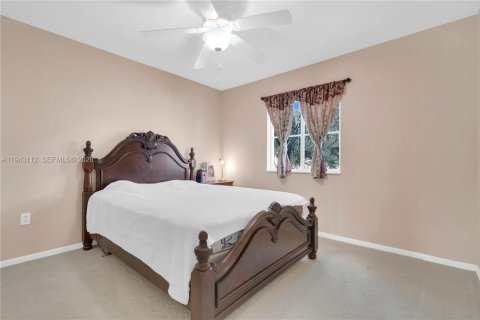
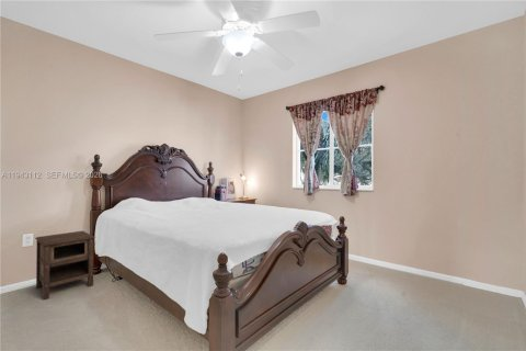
+ nightstand [34,230,96,301]
